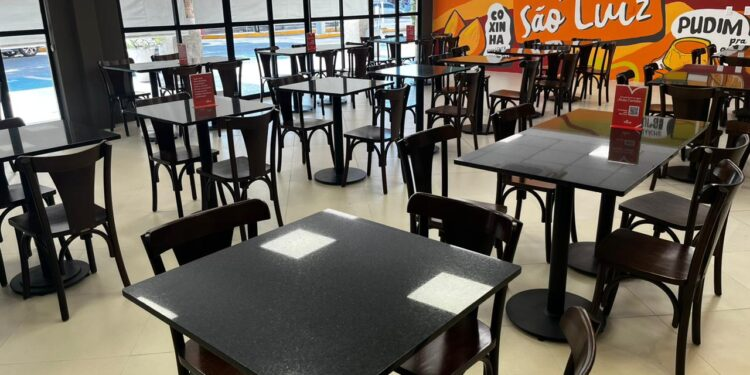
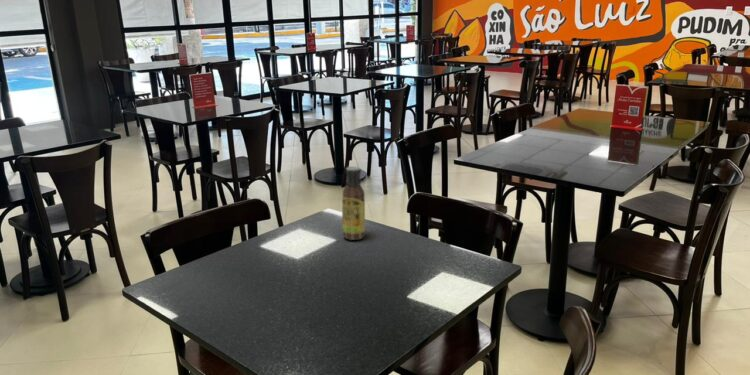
+ sauce bottle [341,166,366,241]
